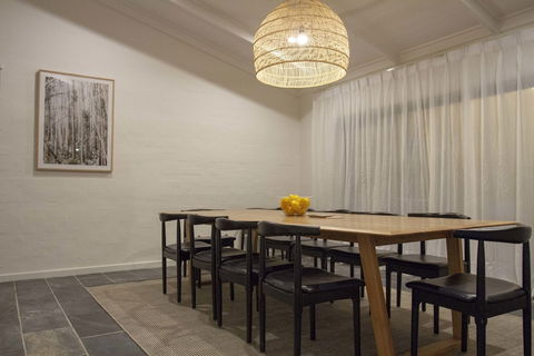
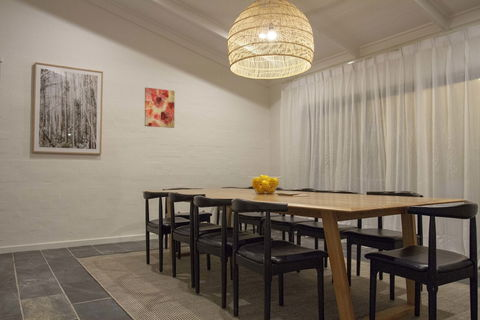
+ wall art [144,87,176,129]
